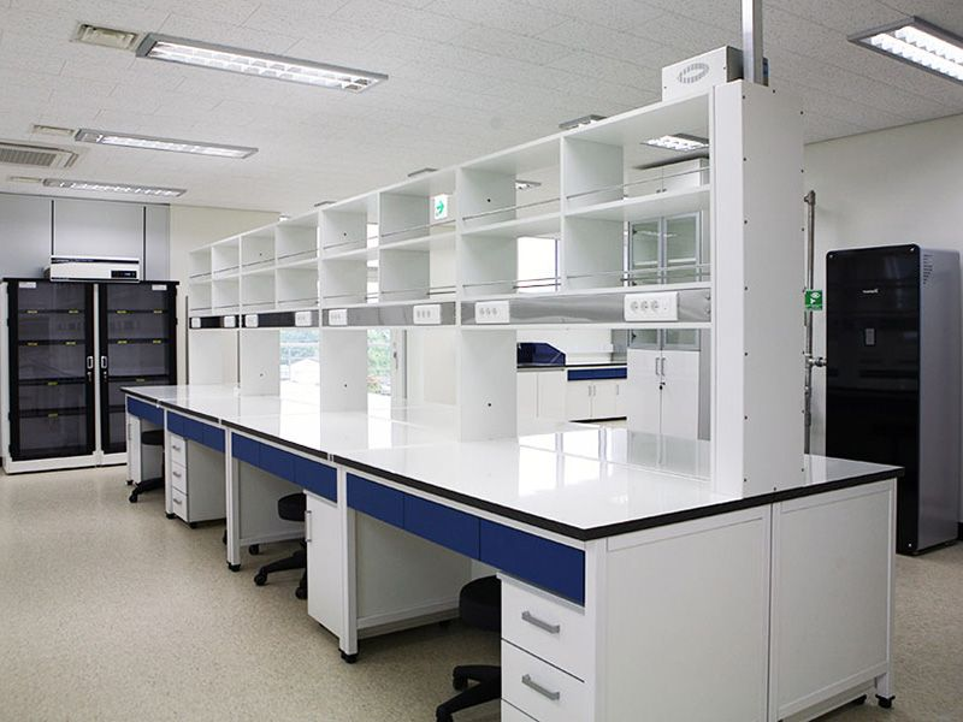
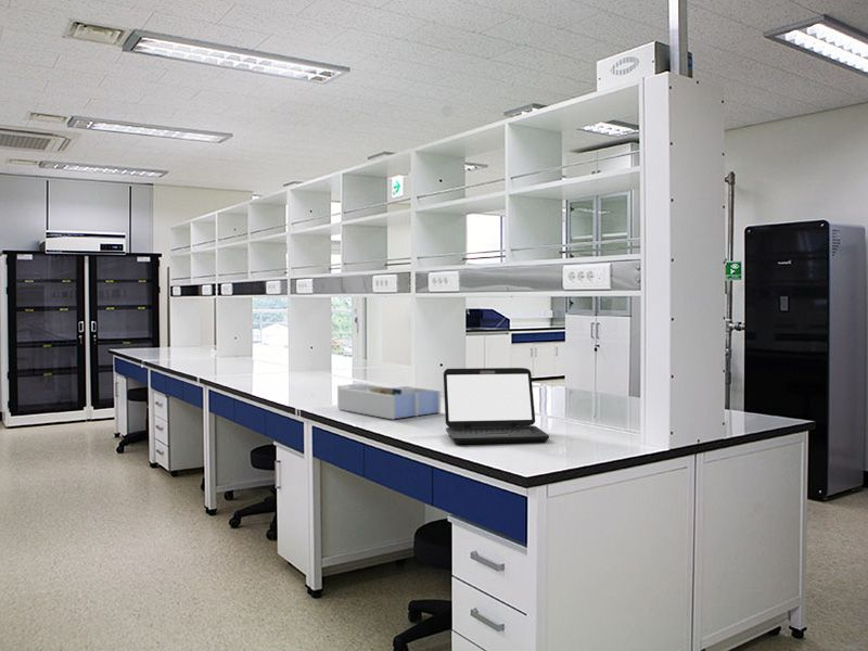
+ laptop [443,367,550,445]
+ desk organizer [336,382,442,420]
